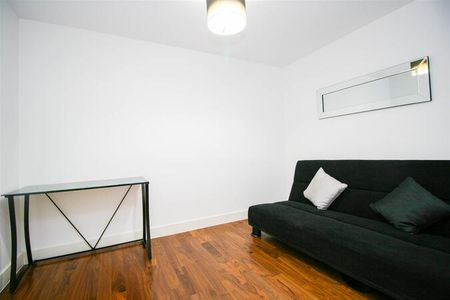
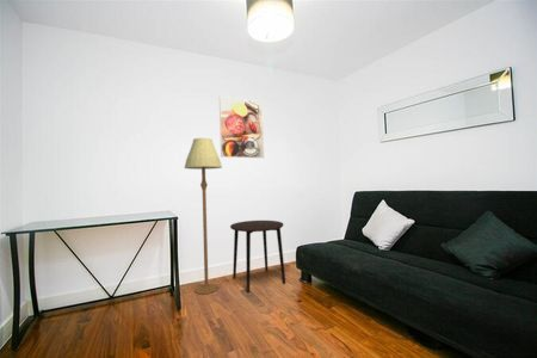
+ side table [229,220,286,294]
+ floor lamp [184,137,223,296]
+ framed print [218,95,265,159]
